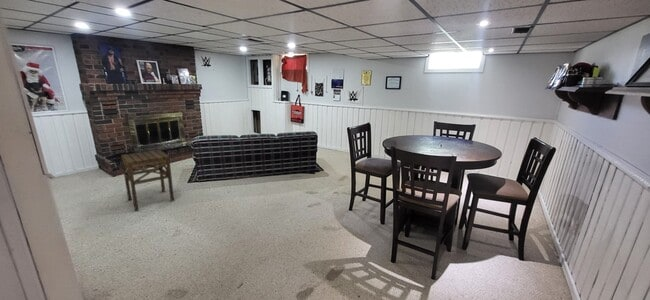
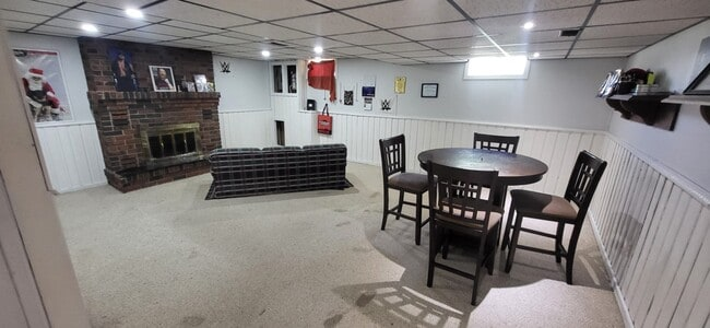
- side table [120,149,175,212]
